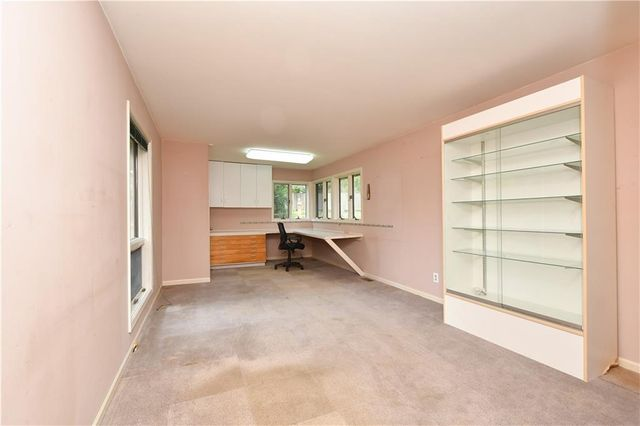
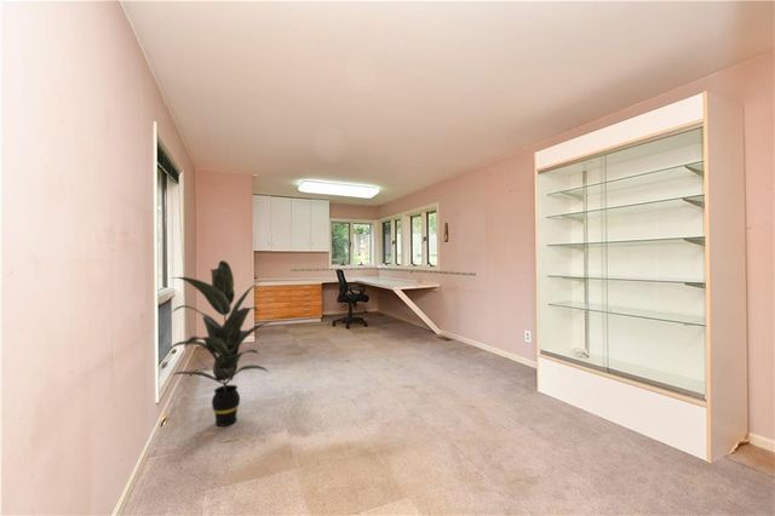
+ indoor plant [163,259,275,428]
